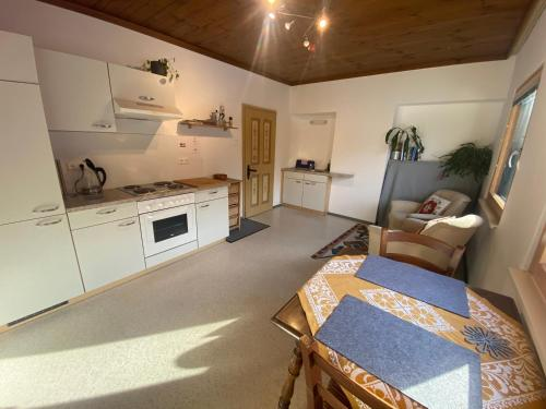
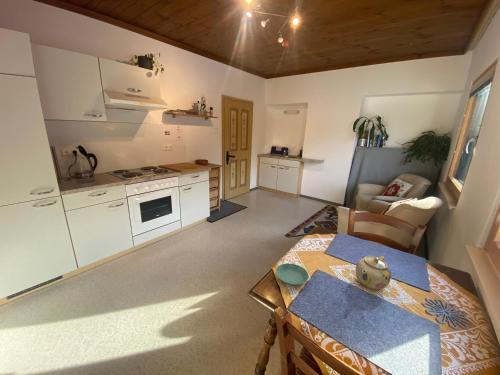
+ saucer [275,262,310,287]
+ teapot [355,255,392,291]
